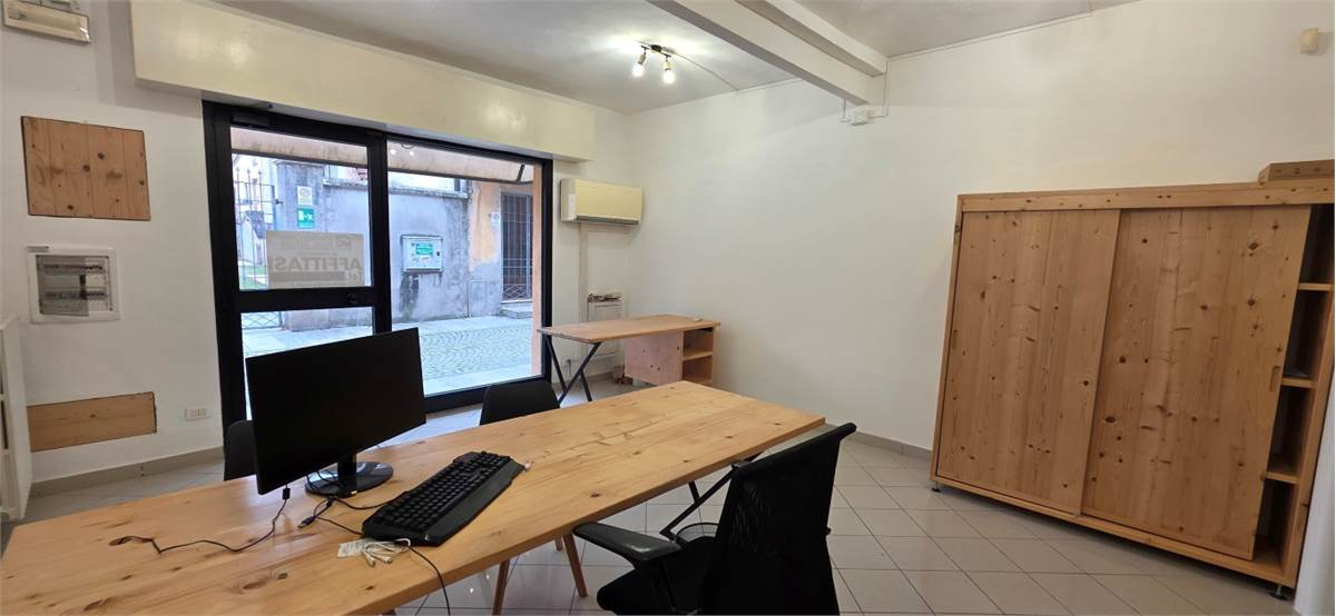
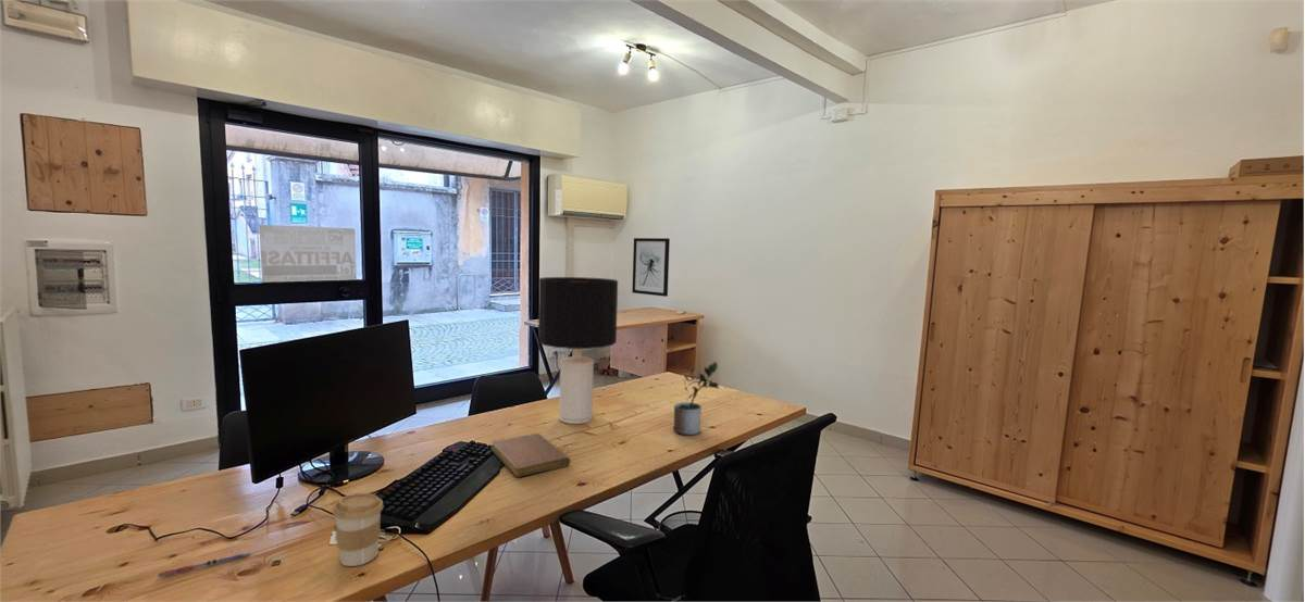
+ notebook [490,432,571,478]
+ desk lamp [537,276,619,425]
+ coffee cup [332,492,384,567]
+ potted plant [672,361,721,436]
+ pen [157,551,251,578]
+ wall art [631,237,671,298]
